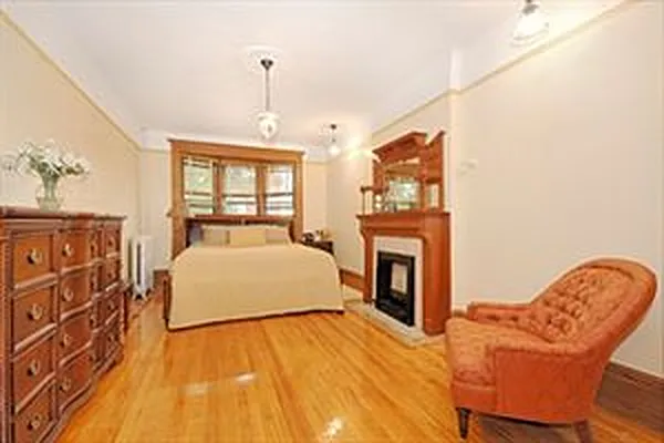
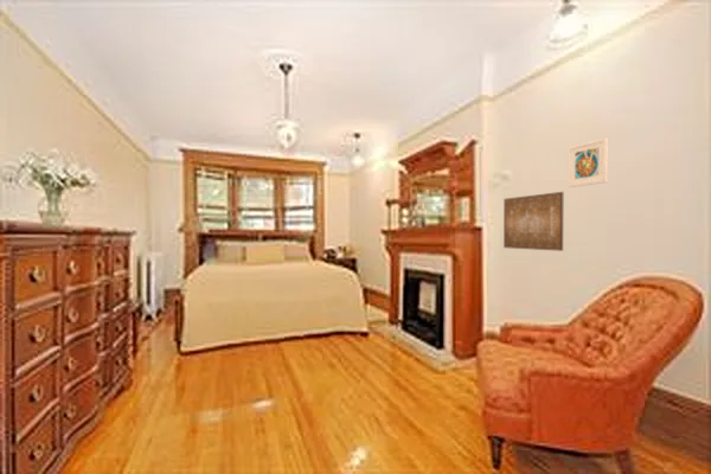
+ wall art [502,191,565,252]
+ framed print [568,136,609,188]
